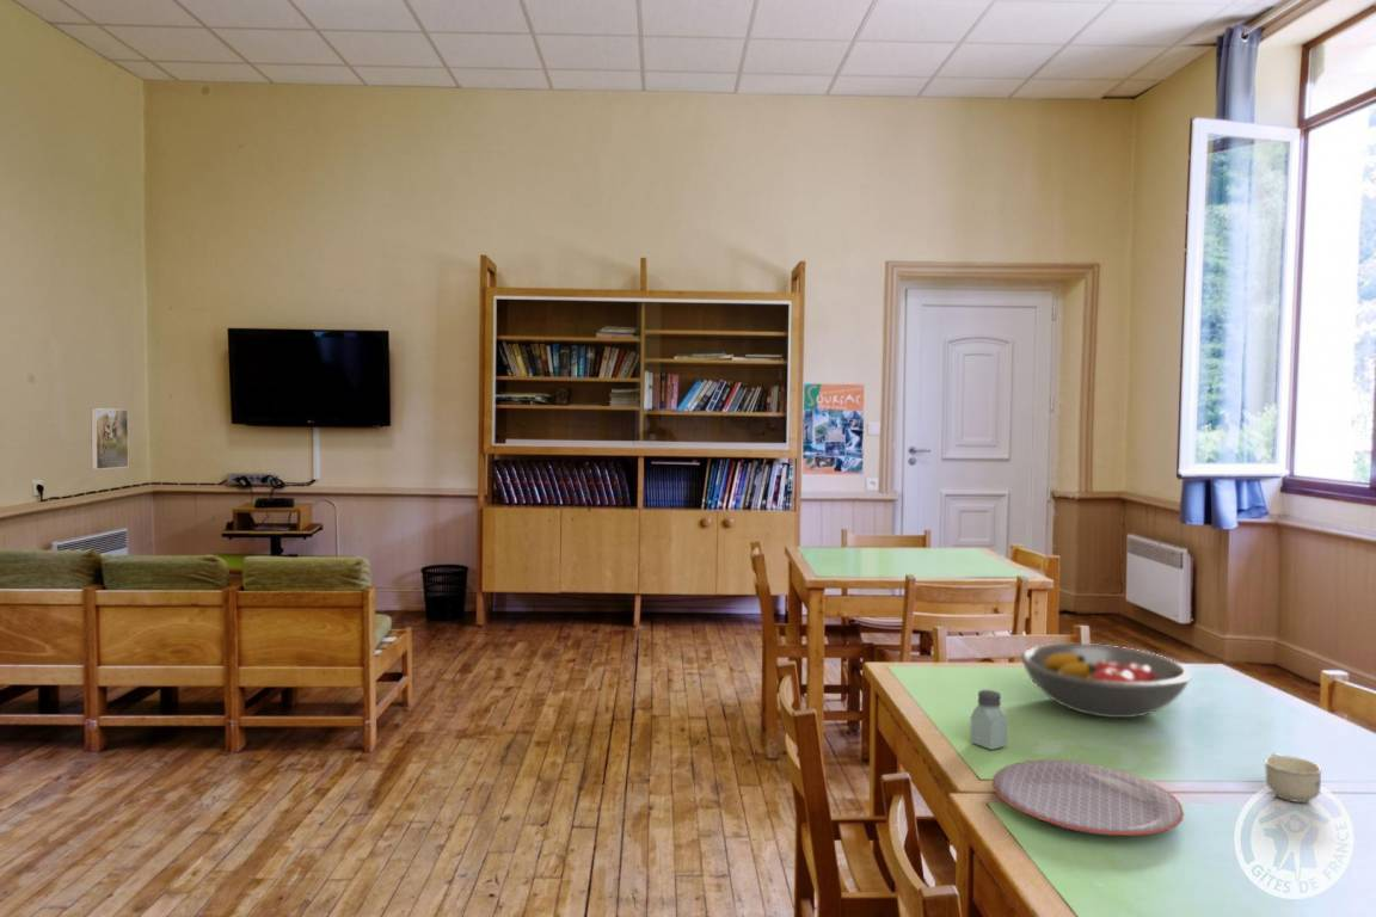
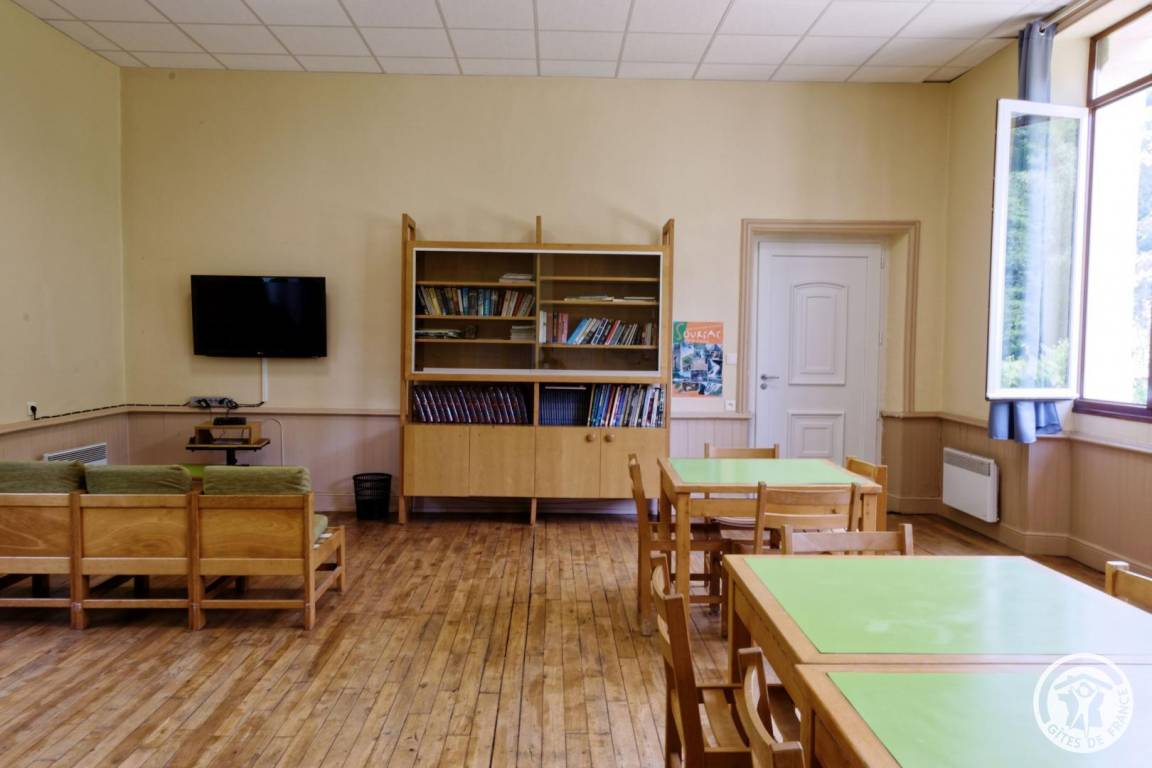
- fruit bowl [1019,642,1193,719]
- saltshaker [969,689,1008,751]
- cup [1264,752,1322,804]
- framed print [90,407,130,470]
- plate [991,759,1185,837]
